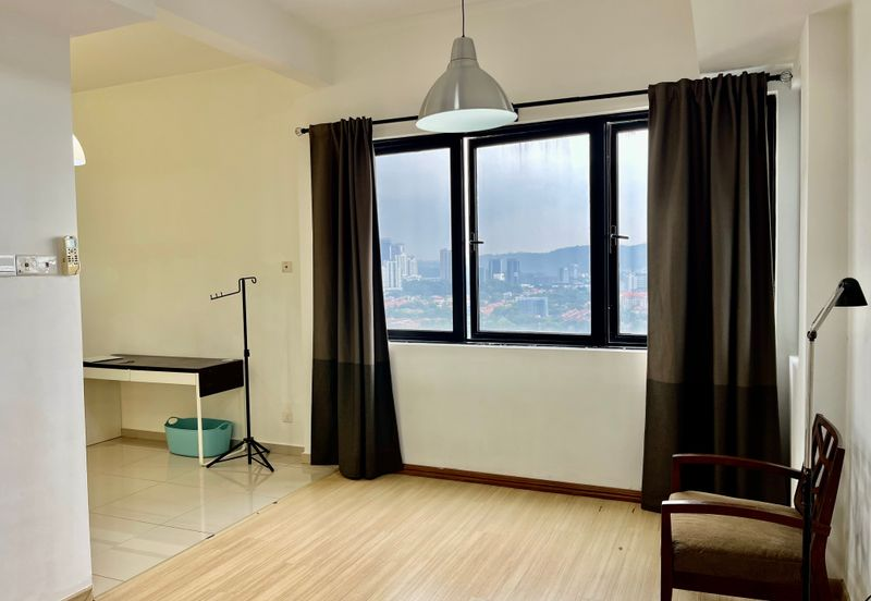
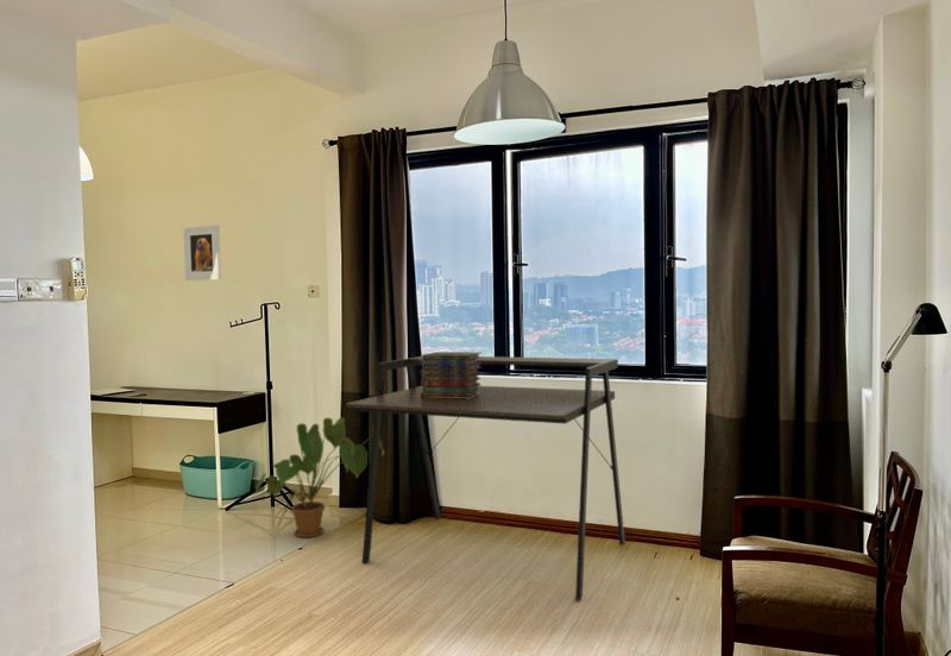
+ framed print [183,223,222,282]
+ book stack [418,351,483,399]
+ desk [346,355,626,601]
+ house plant [254,416,386,538]
